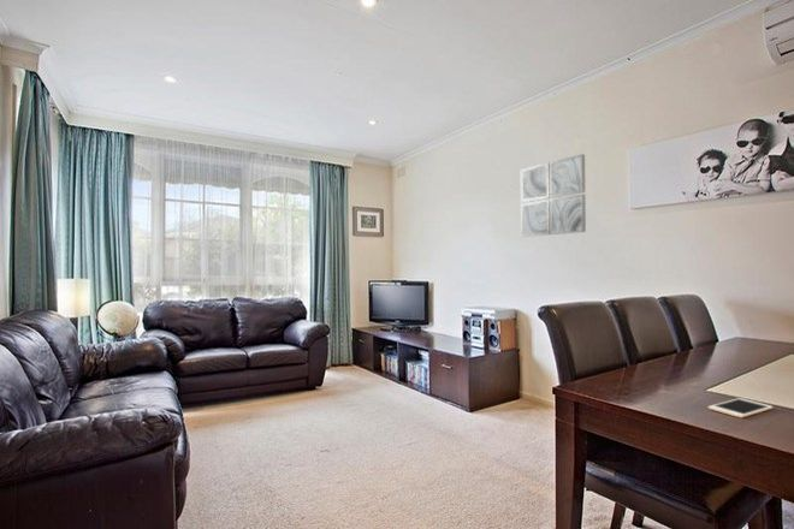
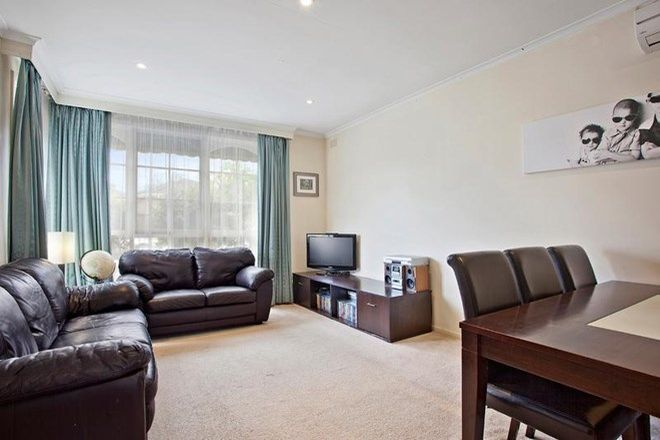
- wall art [520,153,587,238]
- cell phone [707,397,774,418]
